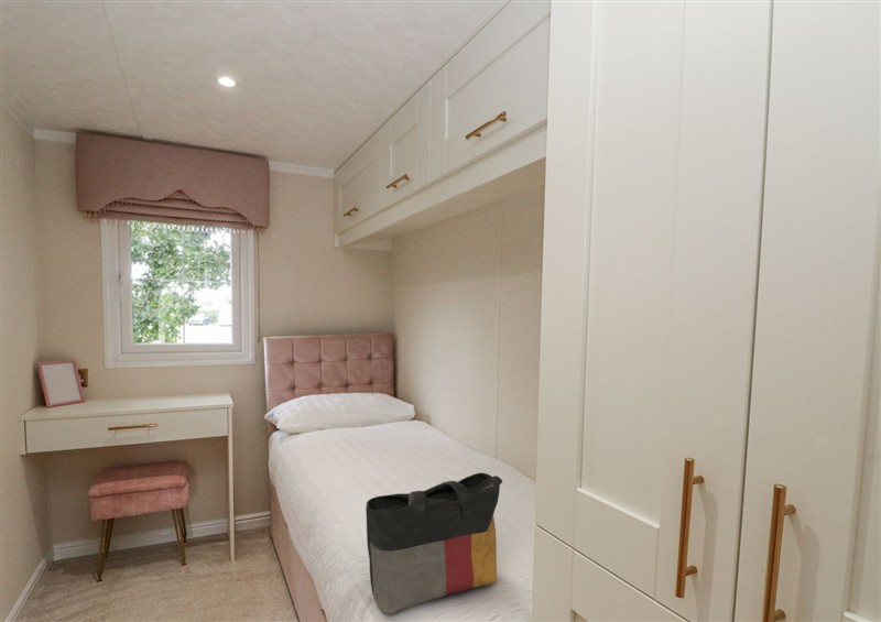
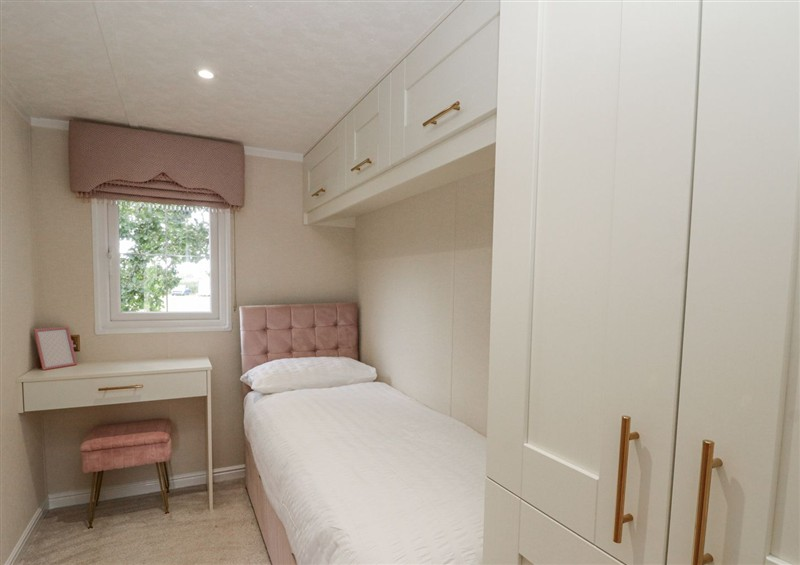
- tote bag [365,471,503,615]
